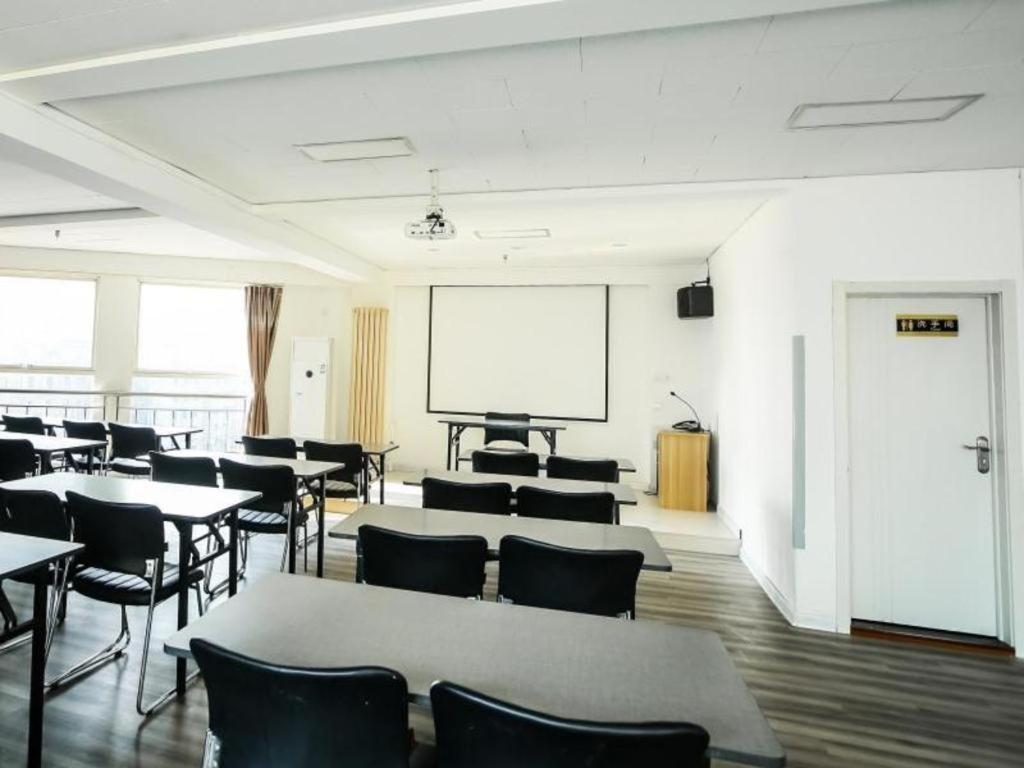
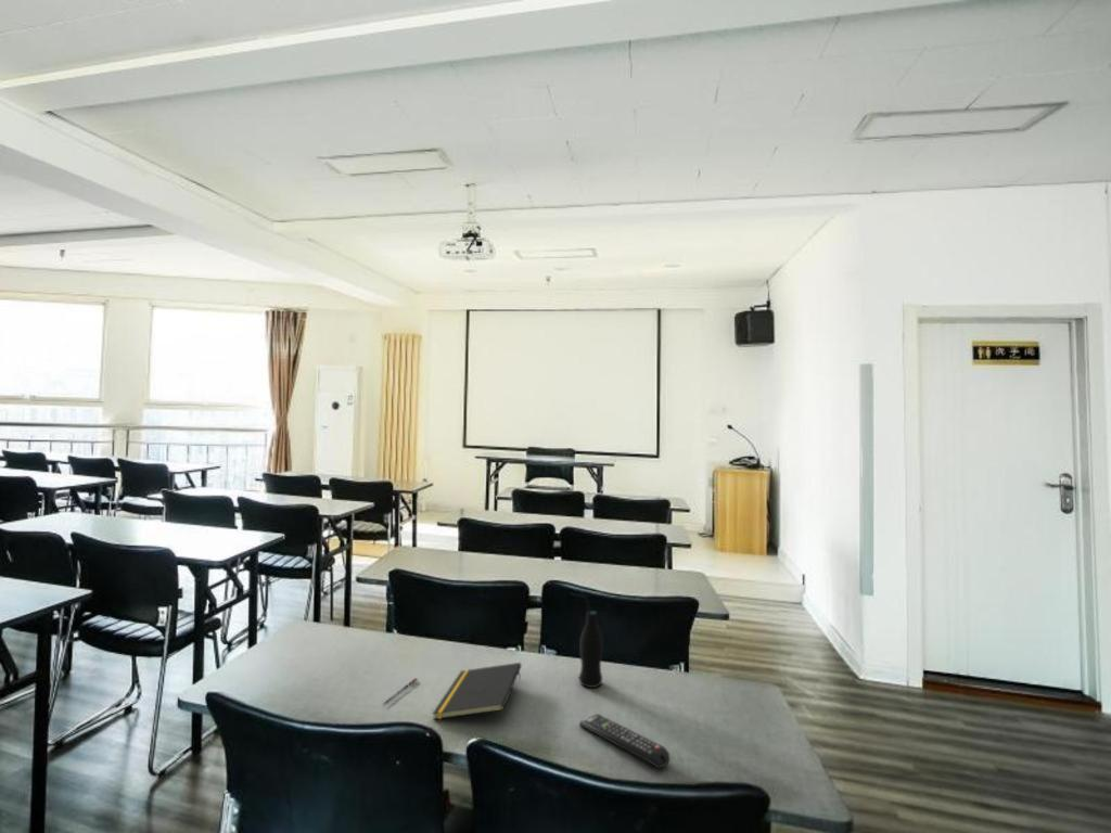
+ remote control [578,713,671,769]
+ pen [382,677,419,705]
+ bottle [569,592,604,689]
+ notepad [432,662,523,720]
